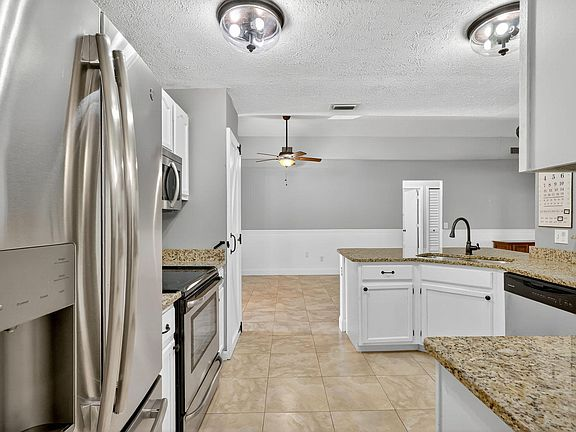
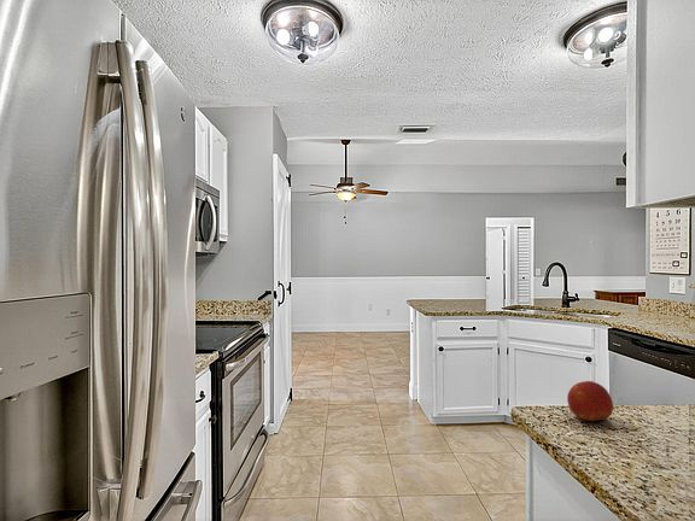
+ fruit [566,380,614,423]
